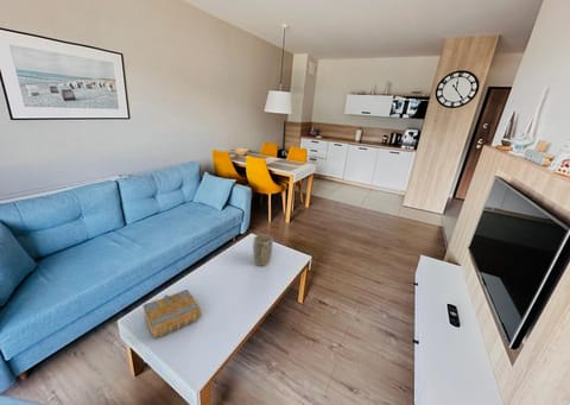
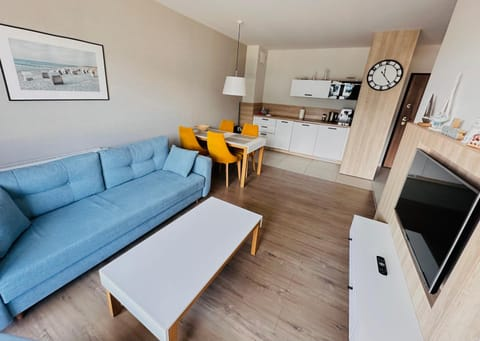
- plant pot [252,233,274,267]
- book [141,289,202,340]
